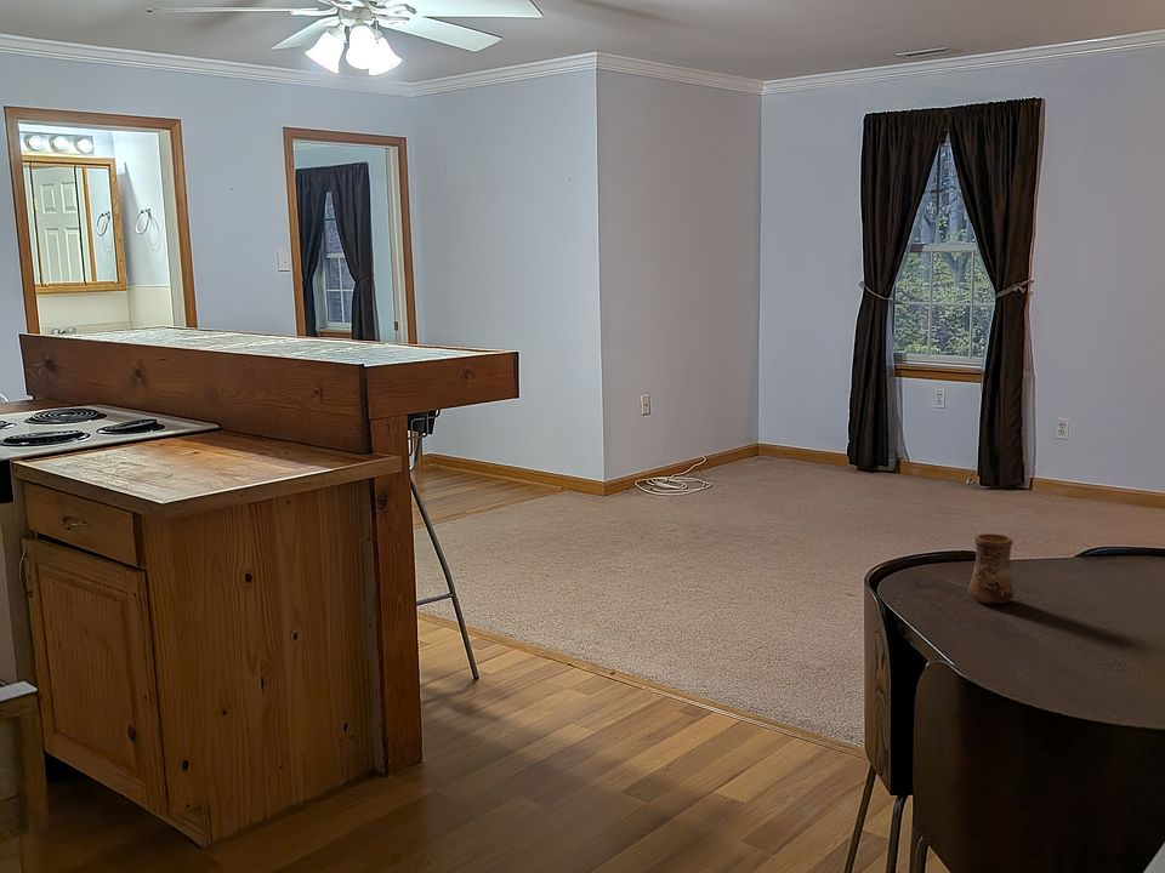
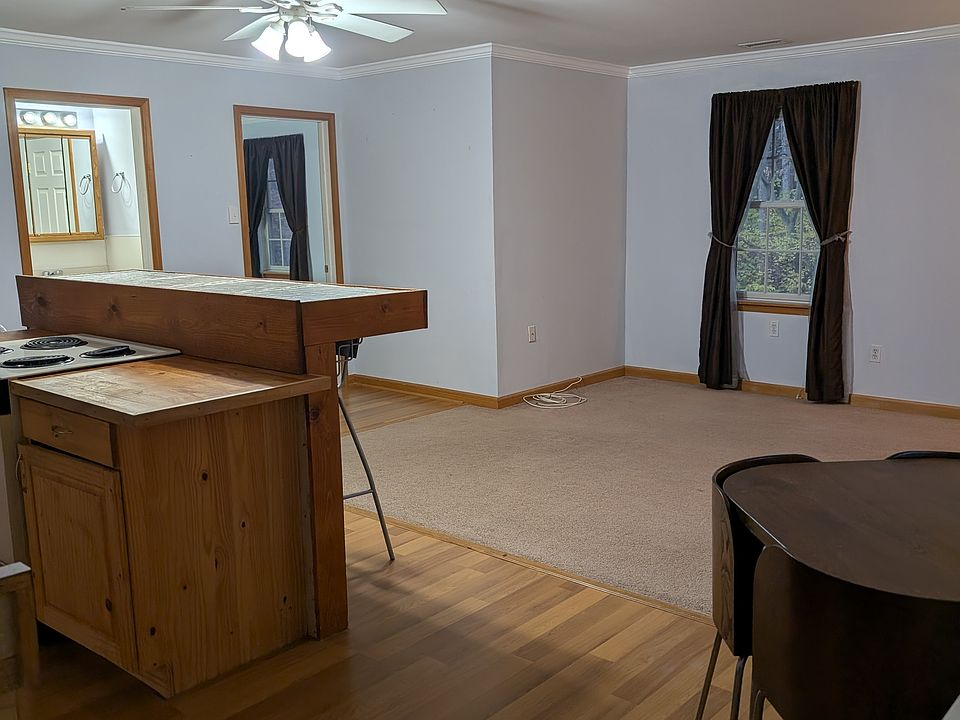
- cup [967,532,1016,605]
